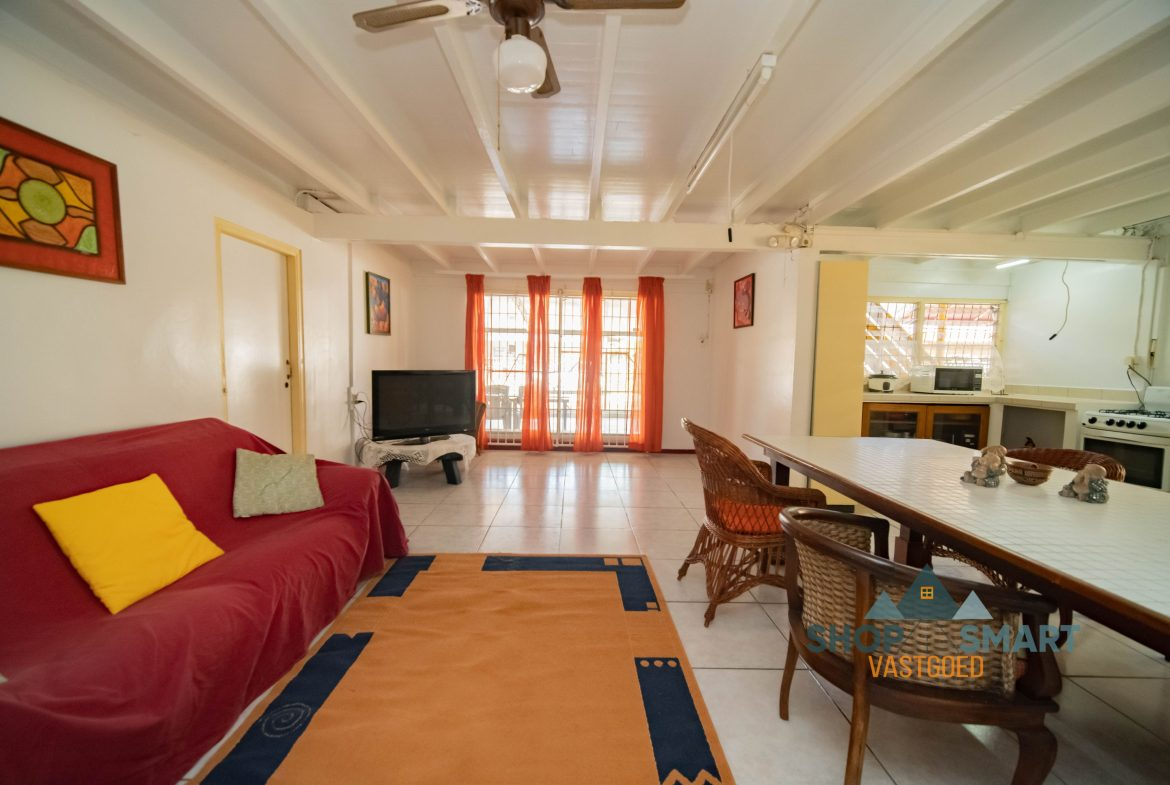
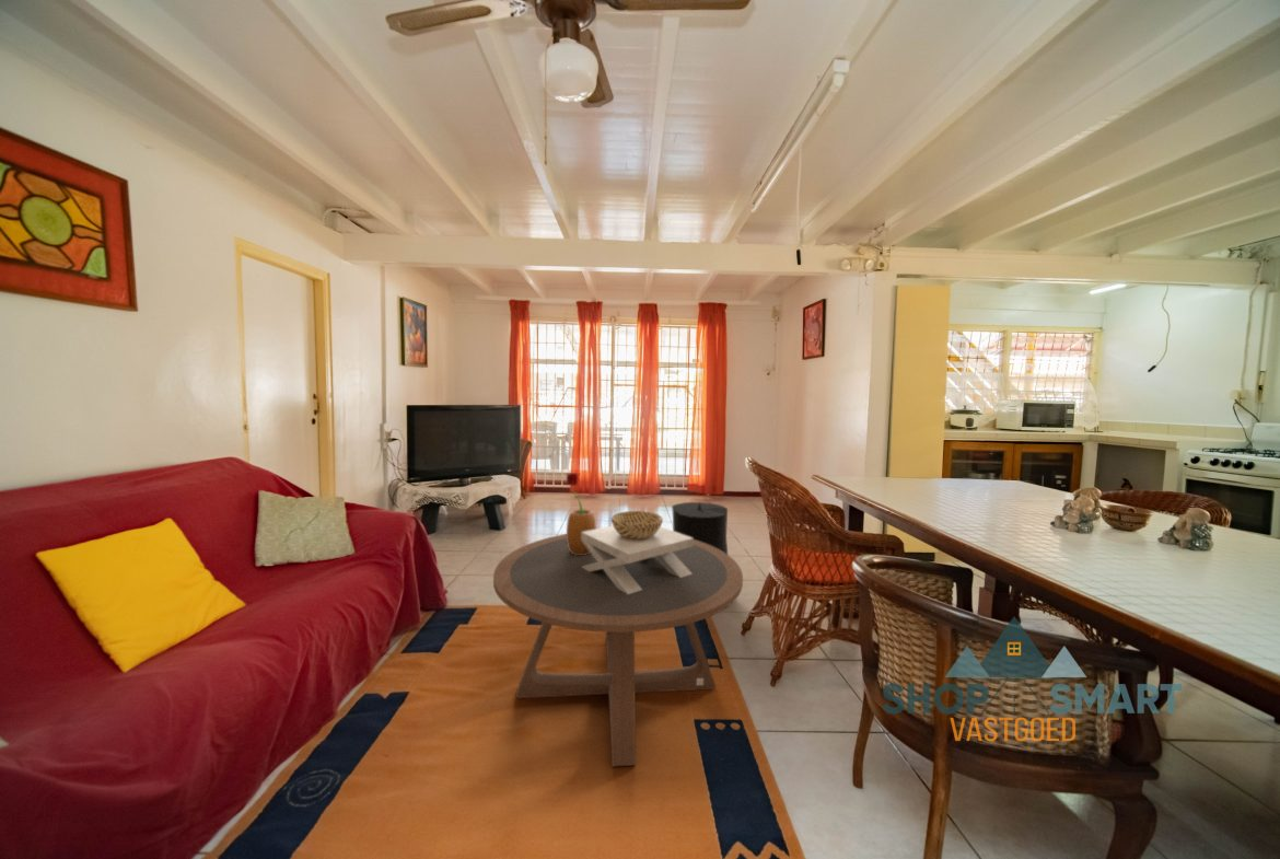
+ decorative bowl [581,510,694,594]
+ trash can [671,501,729,555]
+ potted flower [565,472,596,555]
+ coffee table [492,533,744,768]
